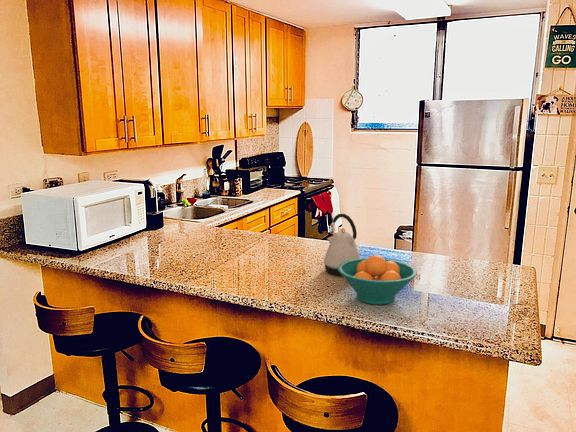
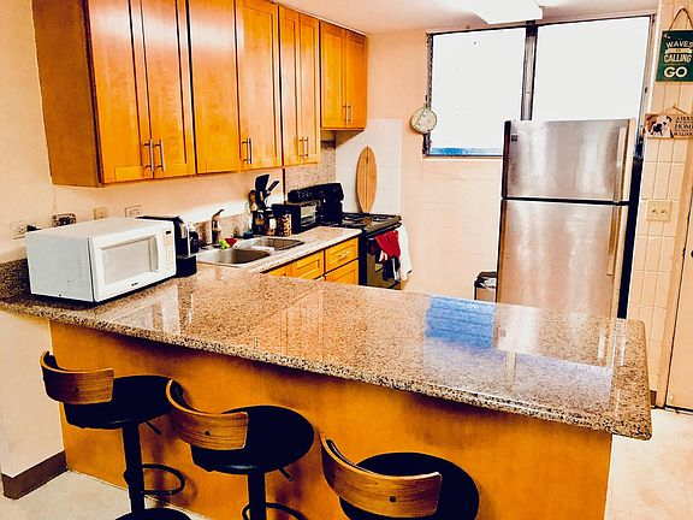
- fruit bowl [338,254,418,305]
- kettle [323,213,361,277]
